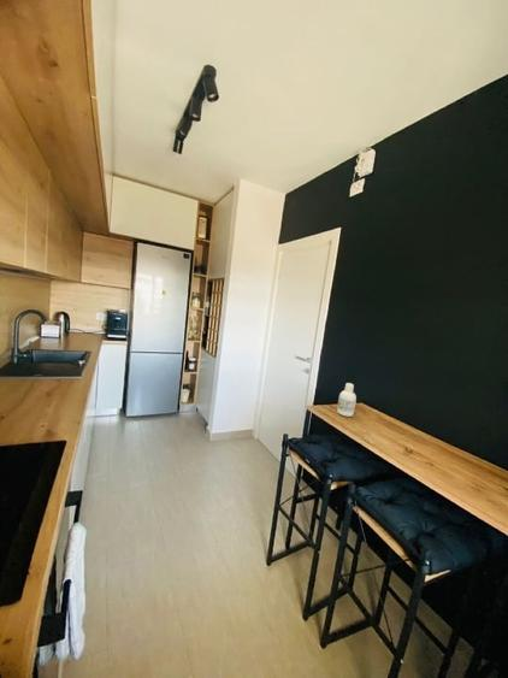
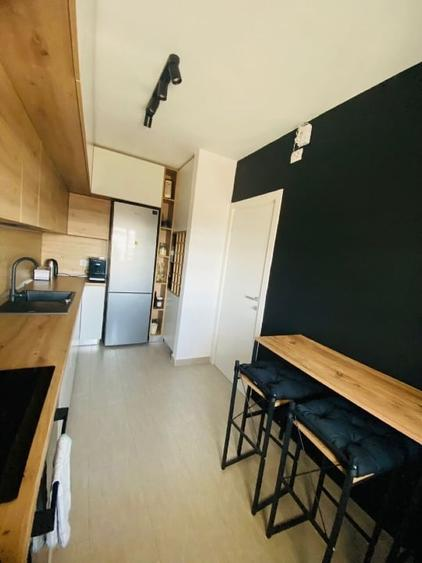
- bottle [336,382,358,418]
